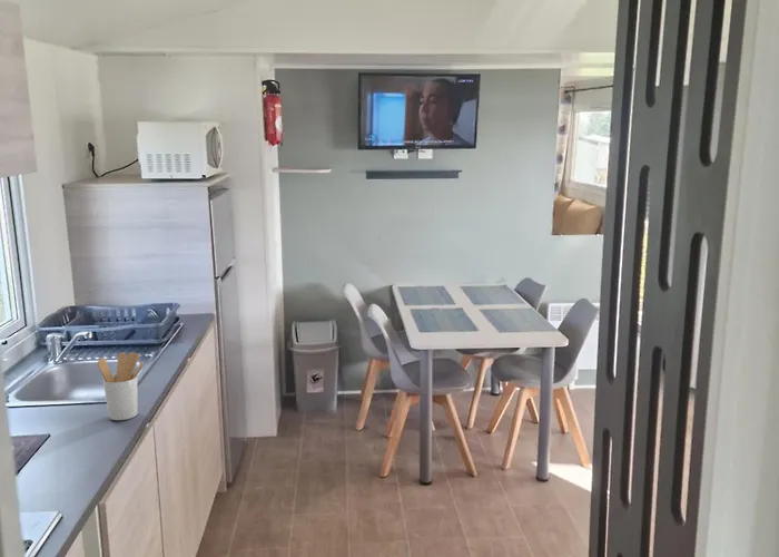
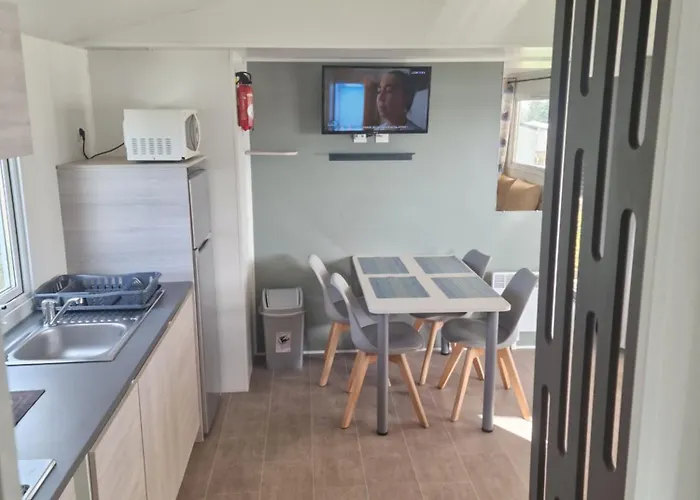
- utensil holder [97,351,145,421]
